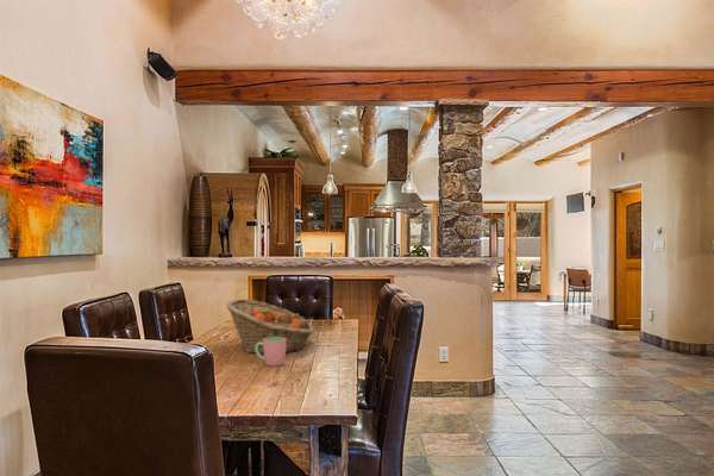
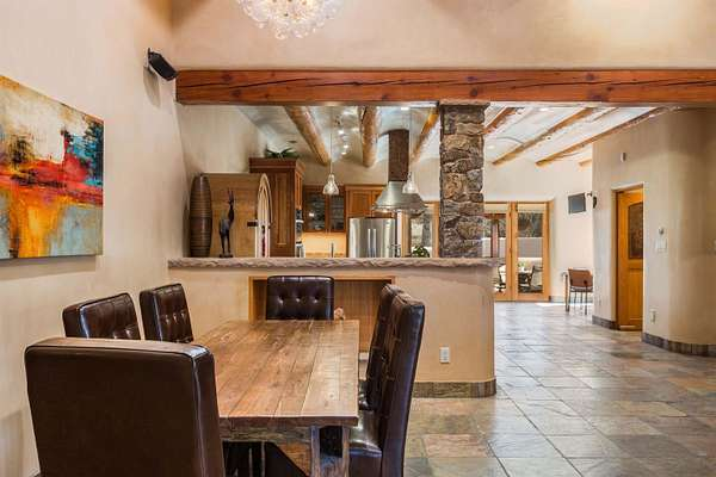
- fruit basket [225,298,314,355]
- cup [255,337,287,368]
